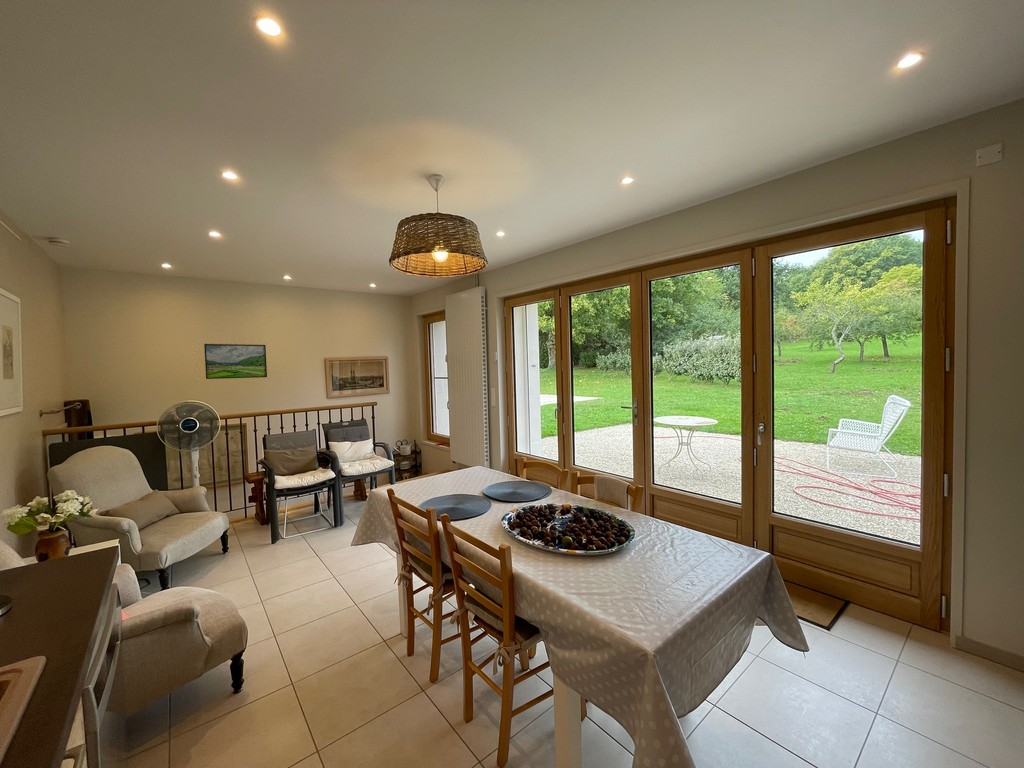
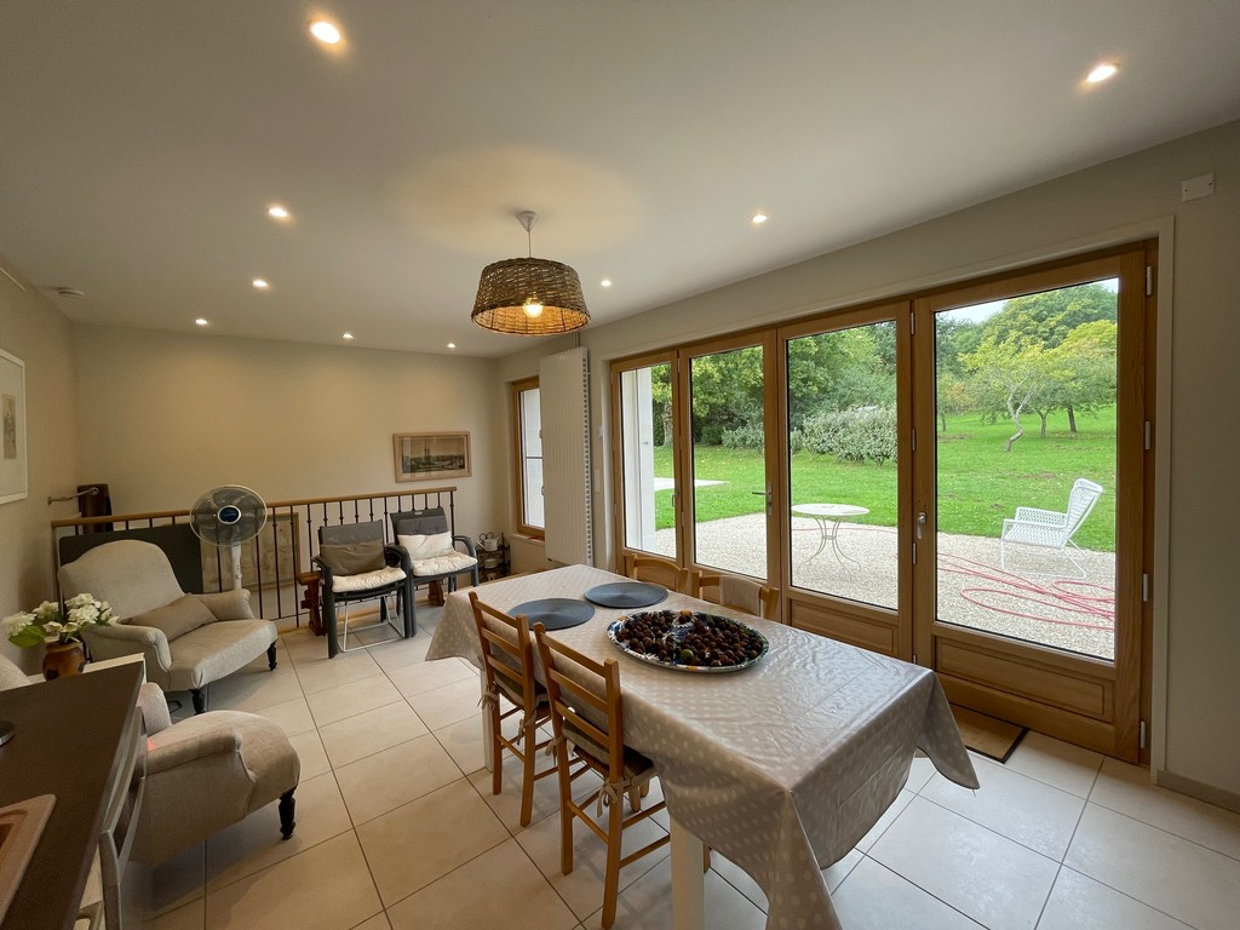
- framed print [203,343,268,380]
